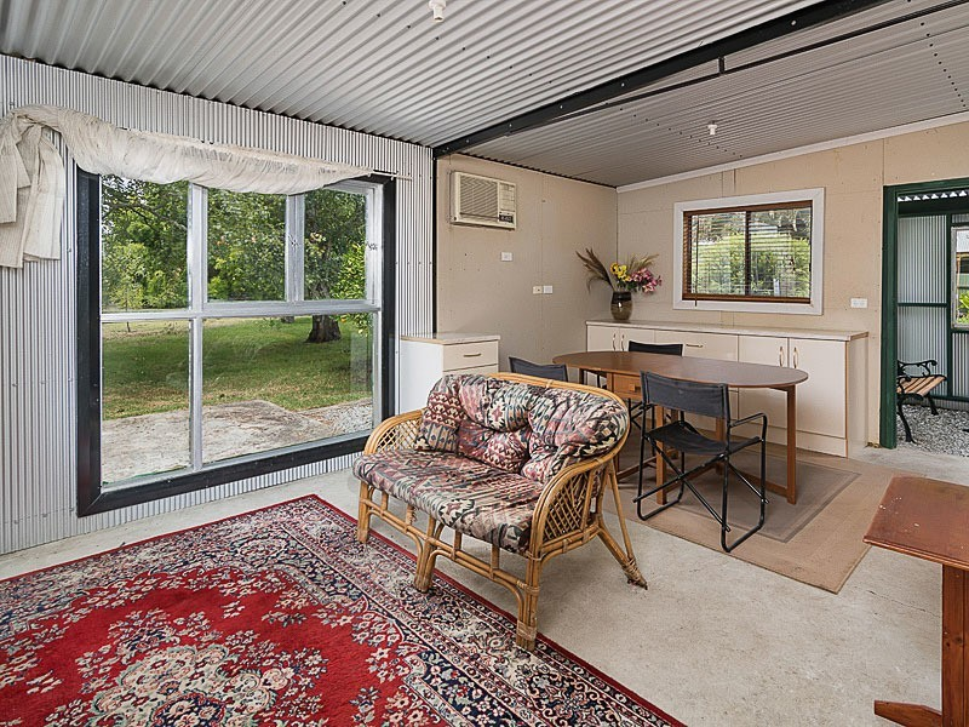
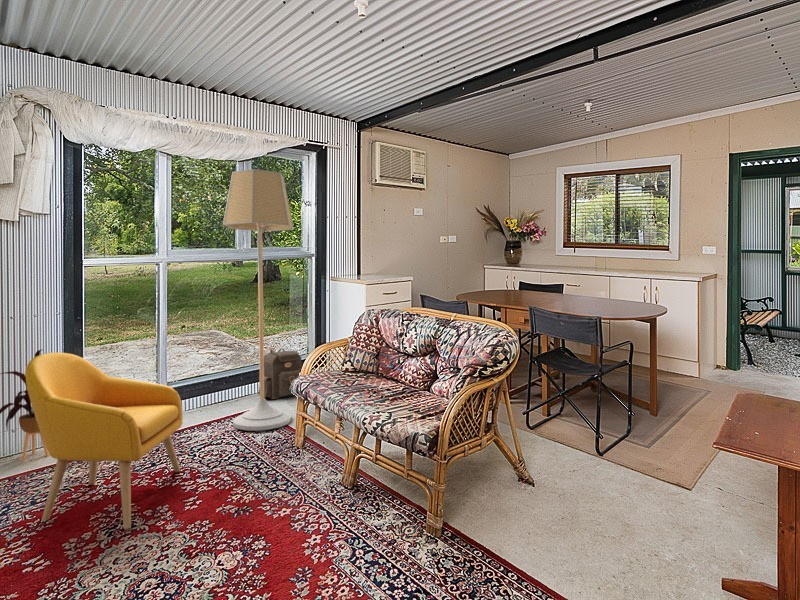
+ house plant [0,349,50,463]
+ floor lamp [222,168,295,431]
+ backpack [257,347,303,400]
+ armchair [24,352,183,530]
